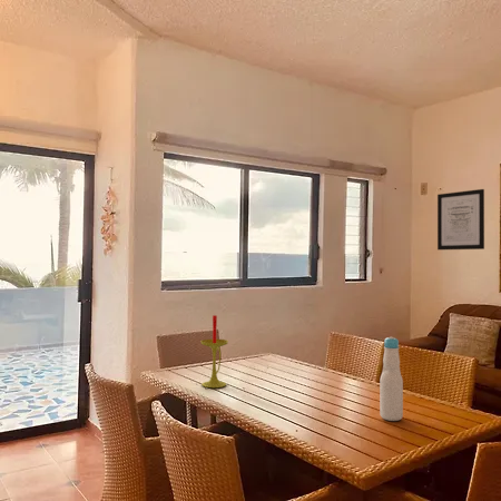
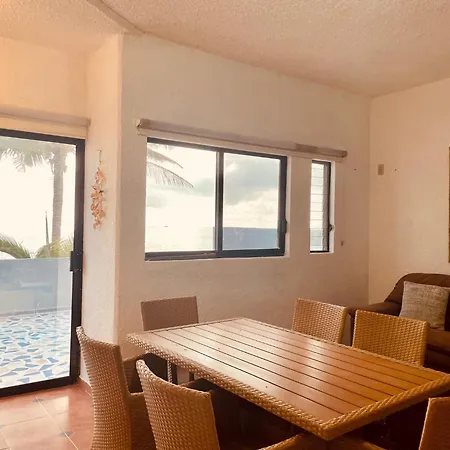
- candle [199,314,229,389]
- wall art [436,188,485,250]
- bottle [379,336,404,422]
